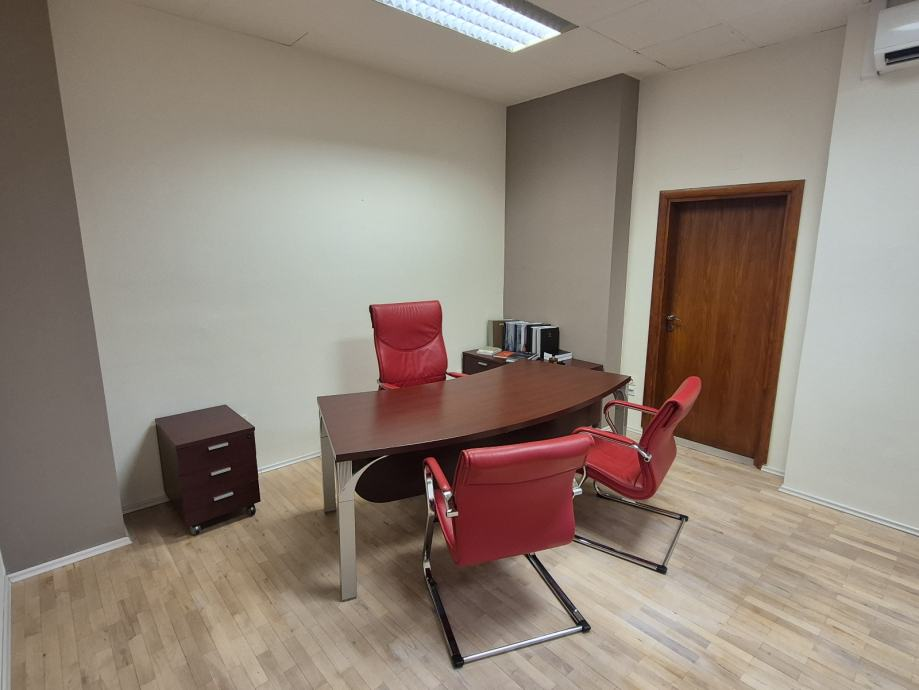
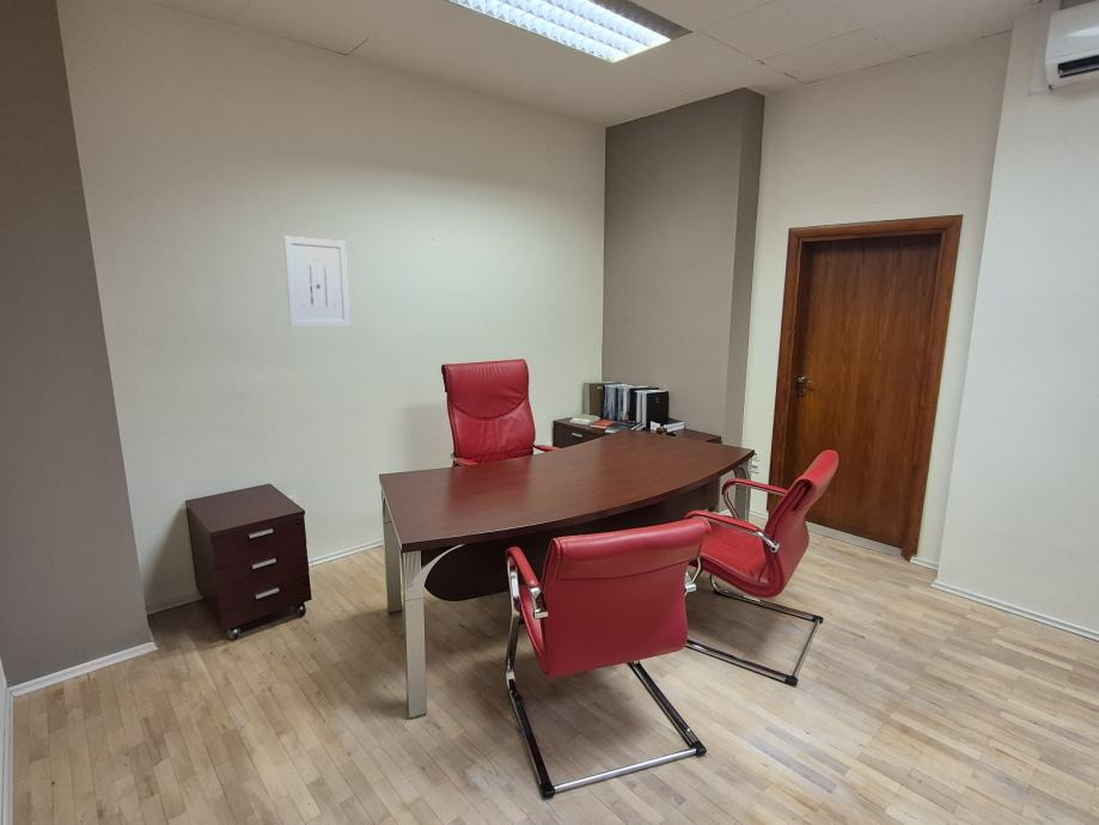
+ wall art [283,236,350,329]
